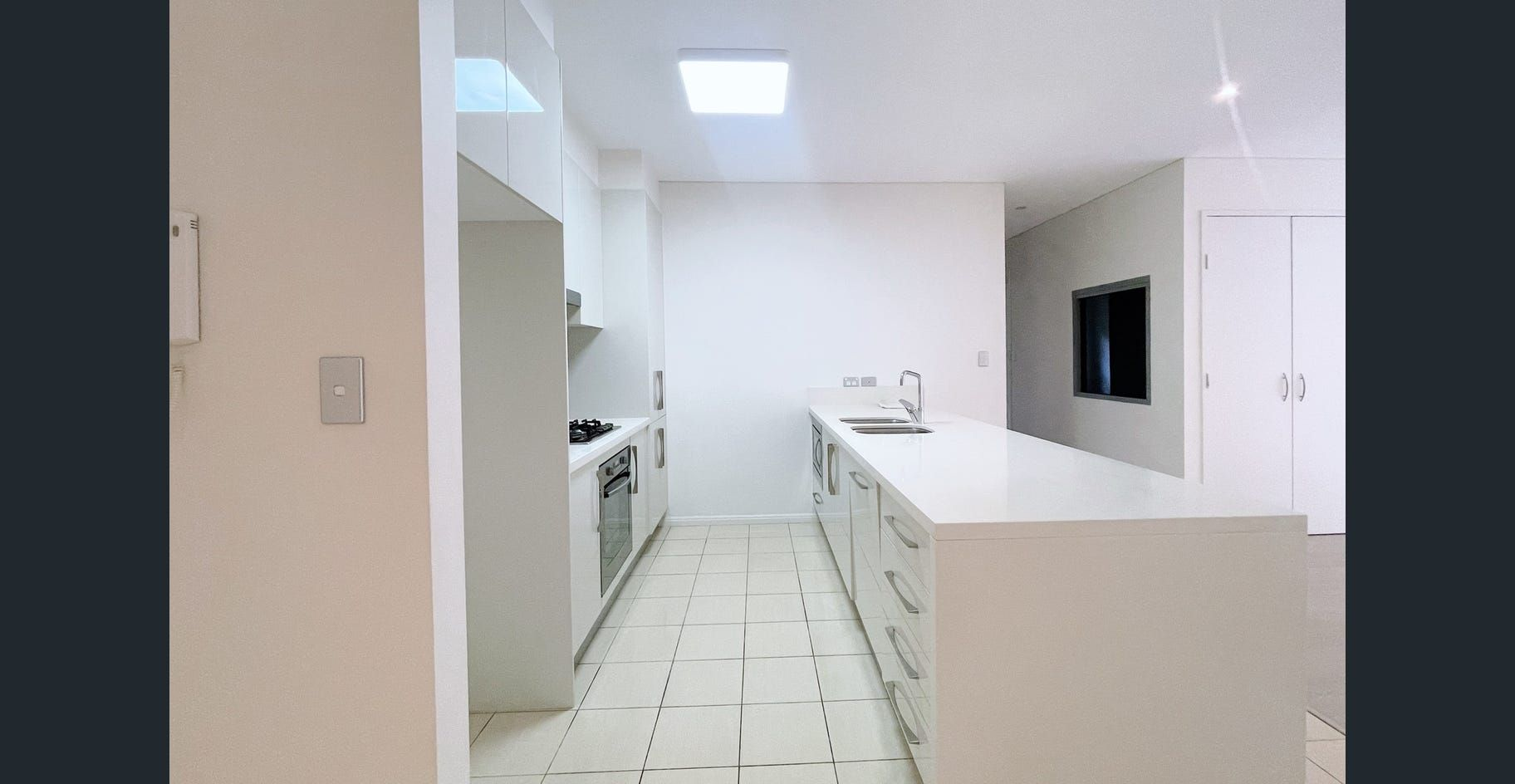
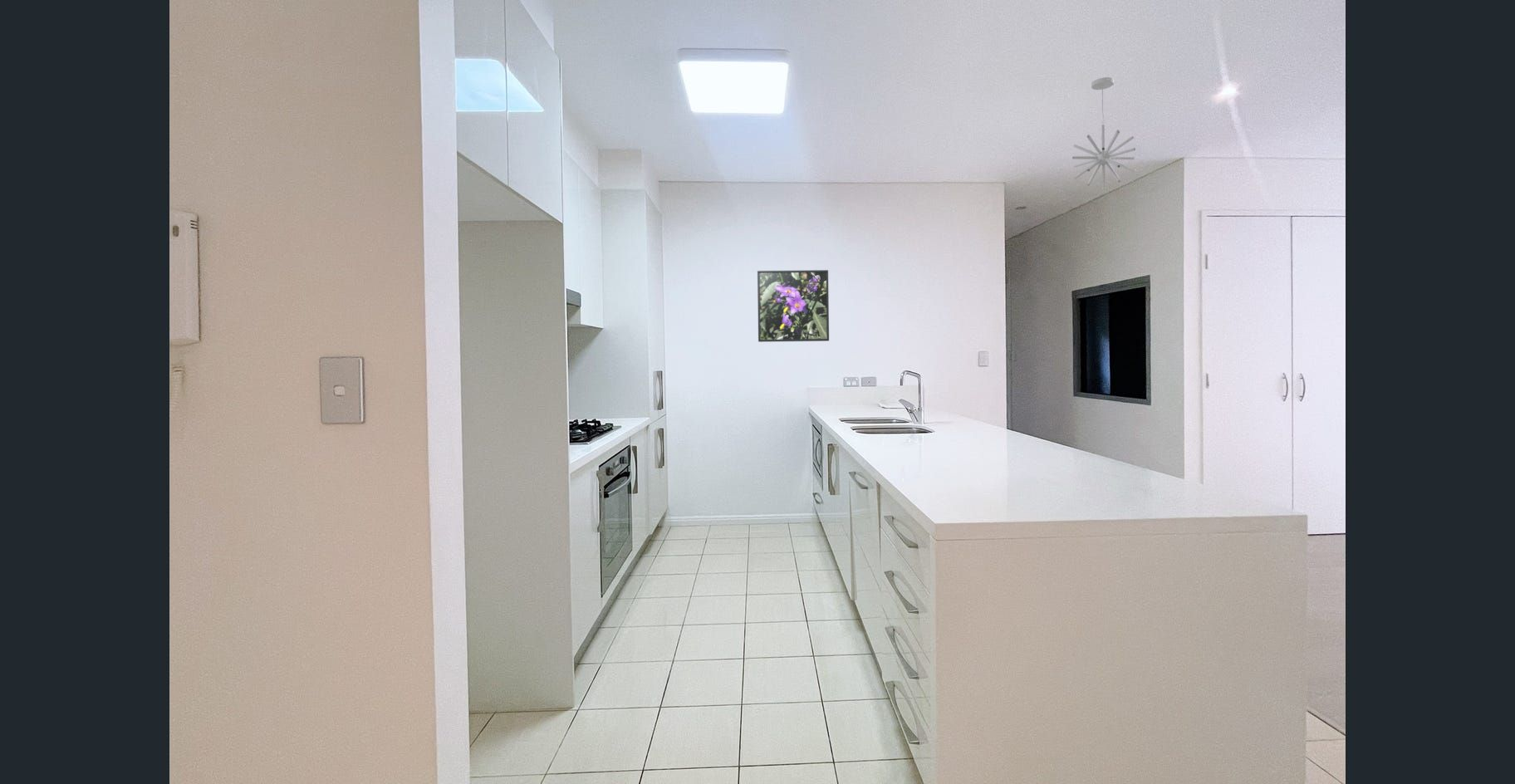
+ pendant light [1071,76,1136,190]
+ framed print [757,269,830,343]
